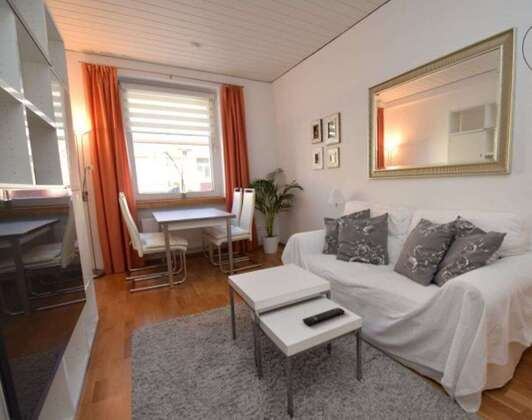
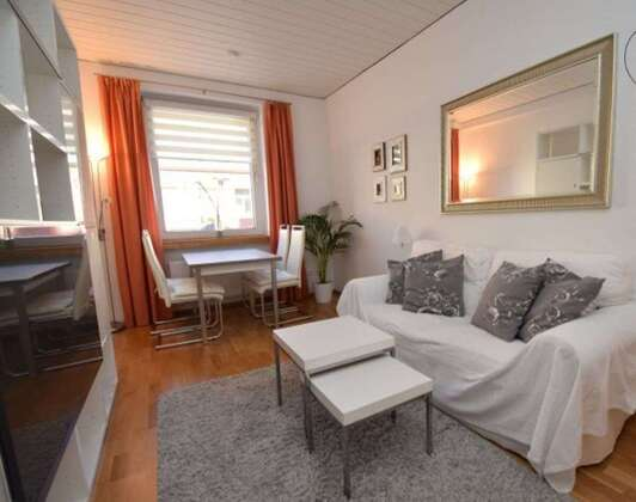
- remote control [301,307,346,326]
